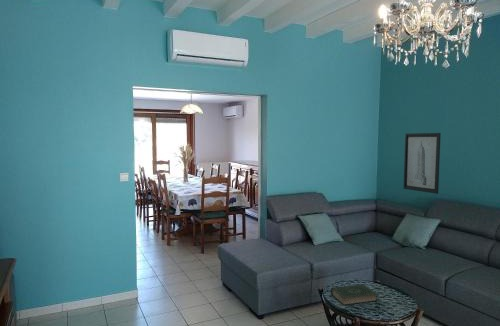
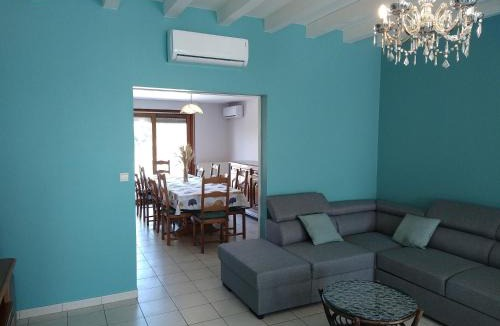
- book [330,283,378,306]
- wall art [402,132,442,195]
